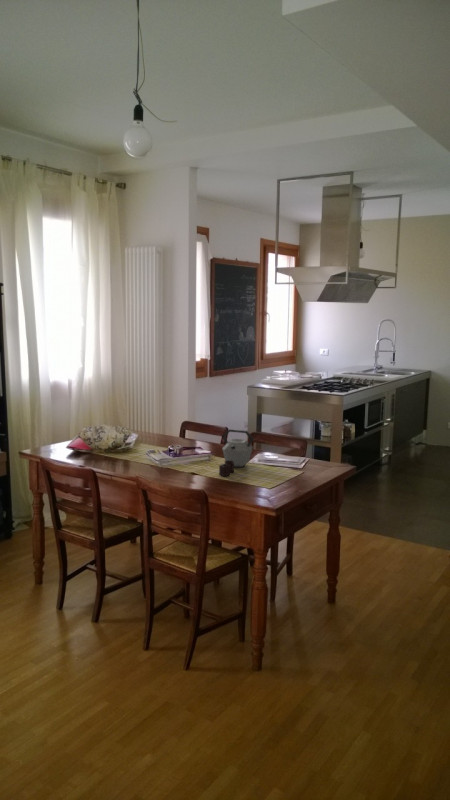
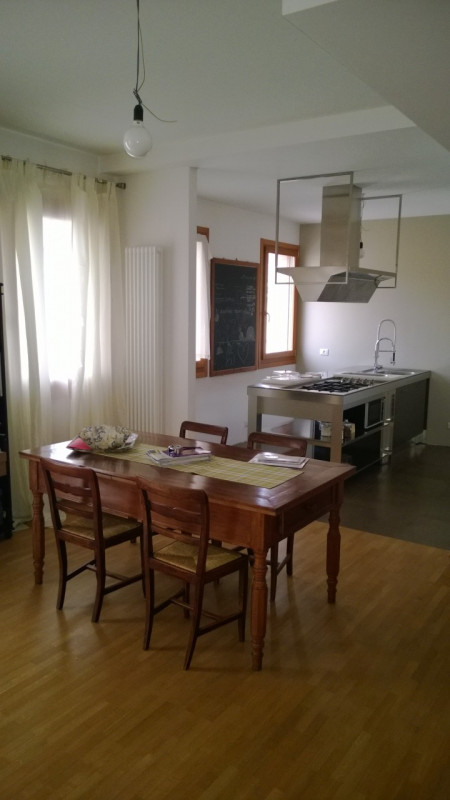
- kettle [218,428,255,477]
